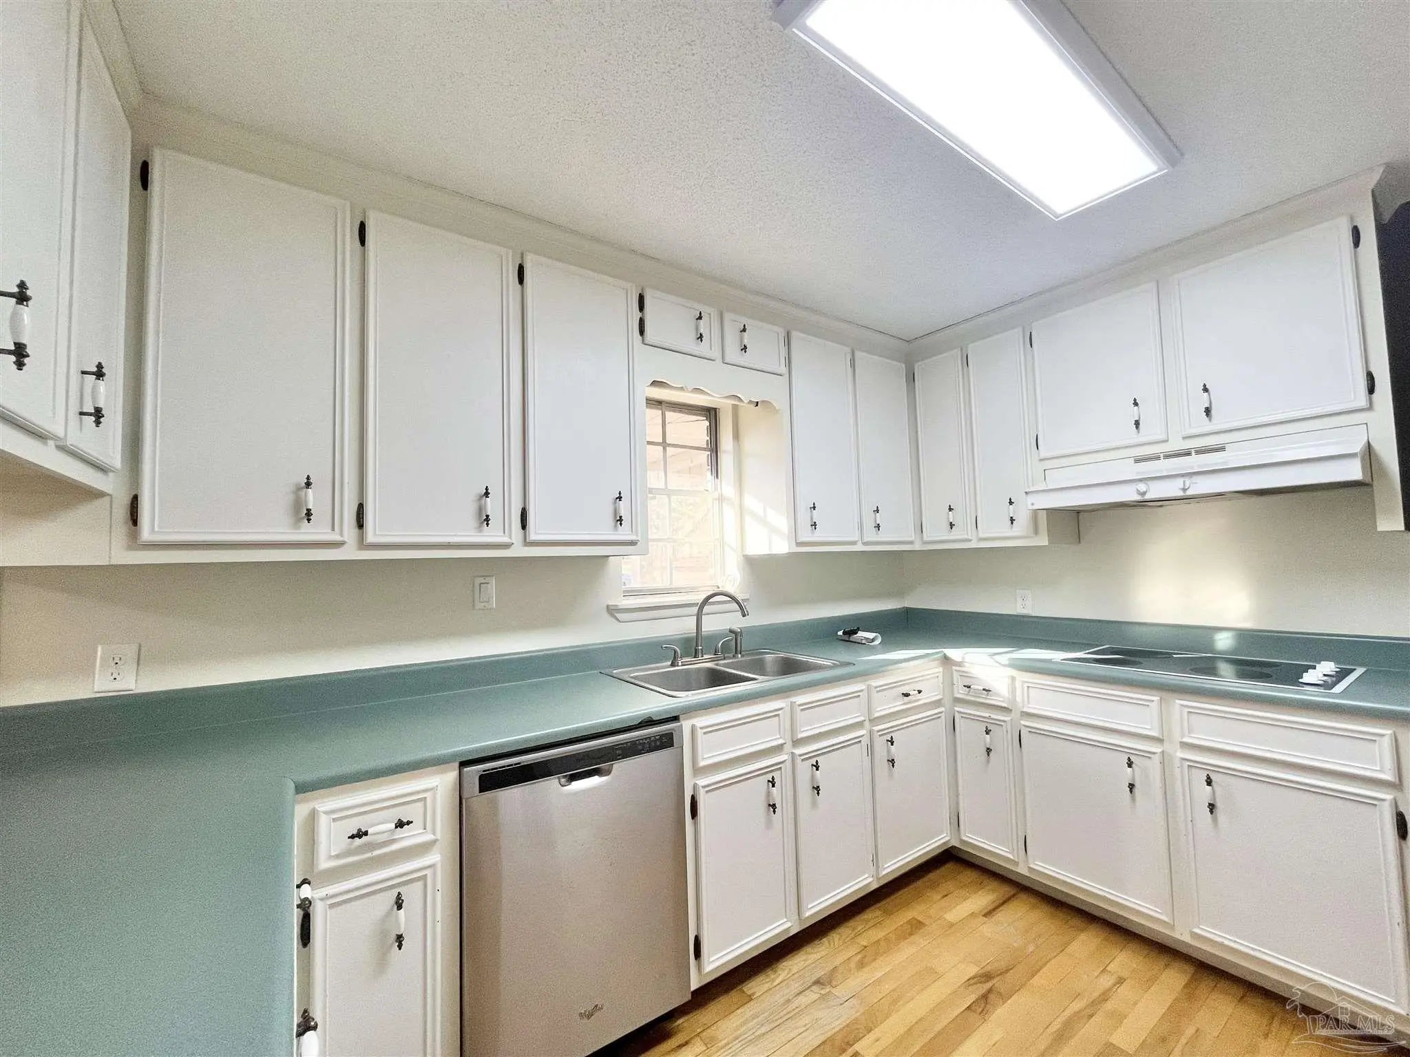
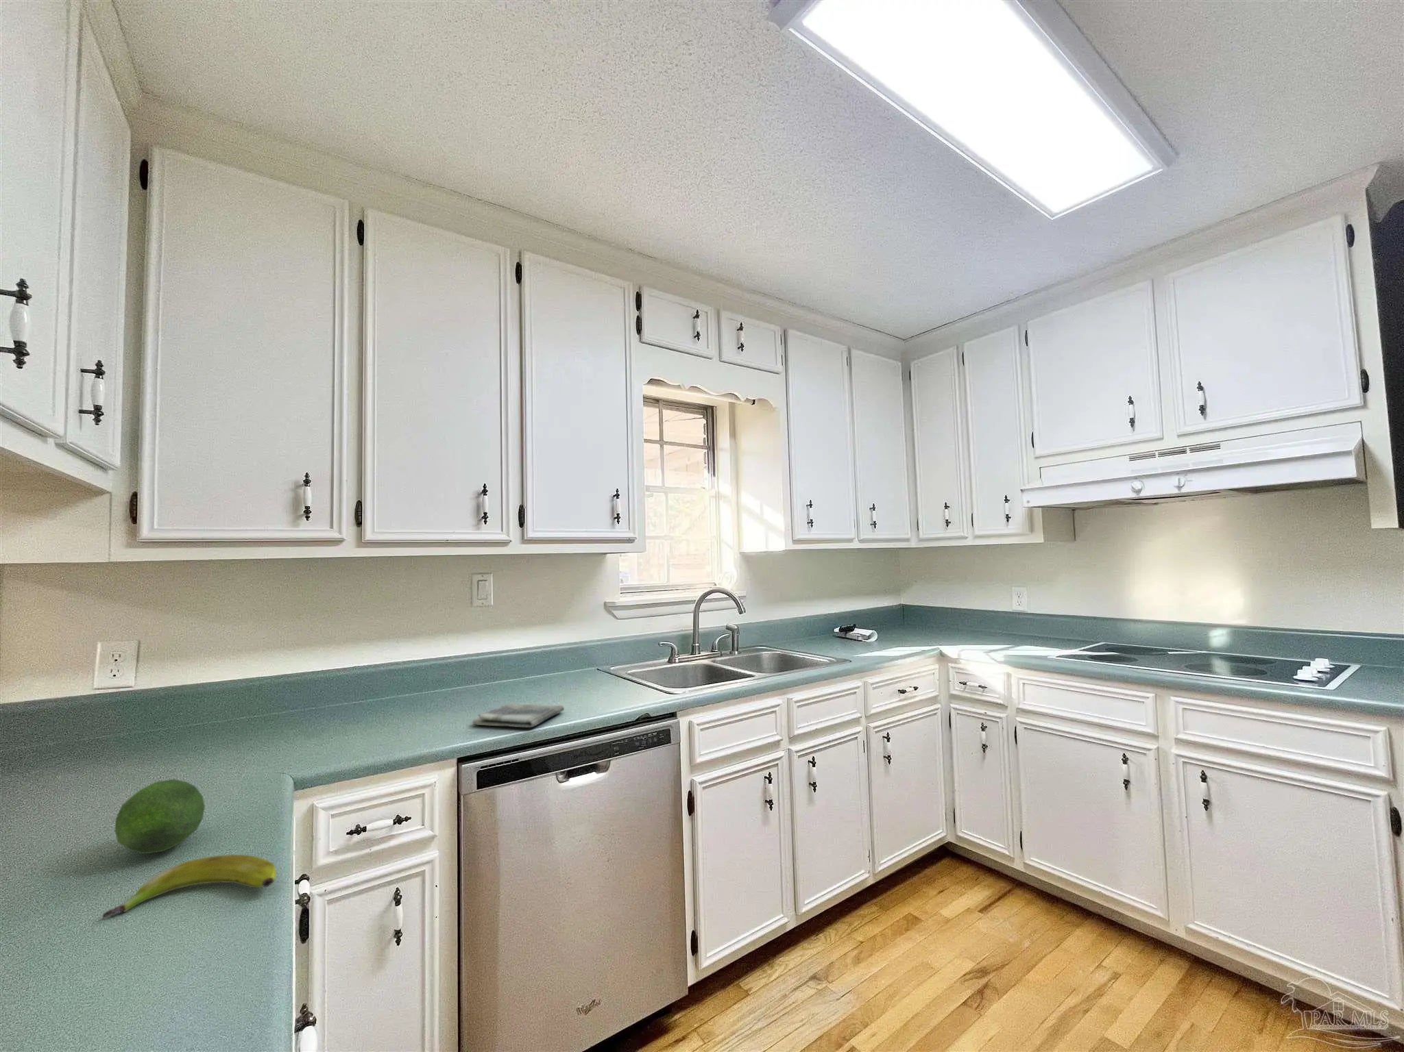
+ fruit [114,779,206,854]
+ banana [102,854,277,918]
+ dish towel [472,702,565,728]
